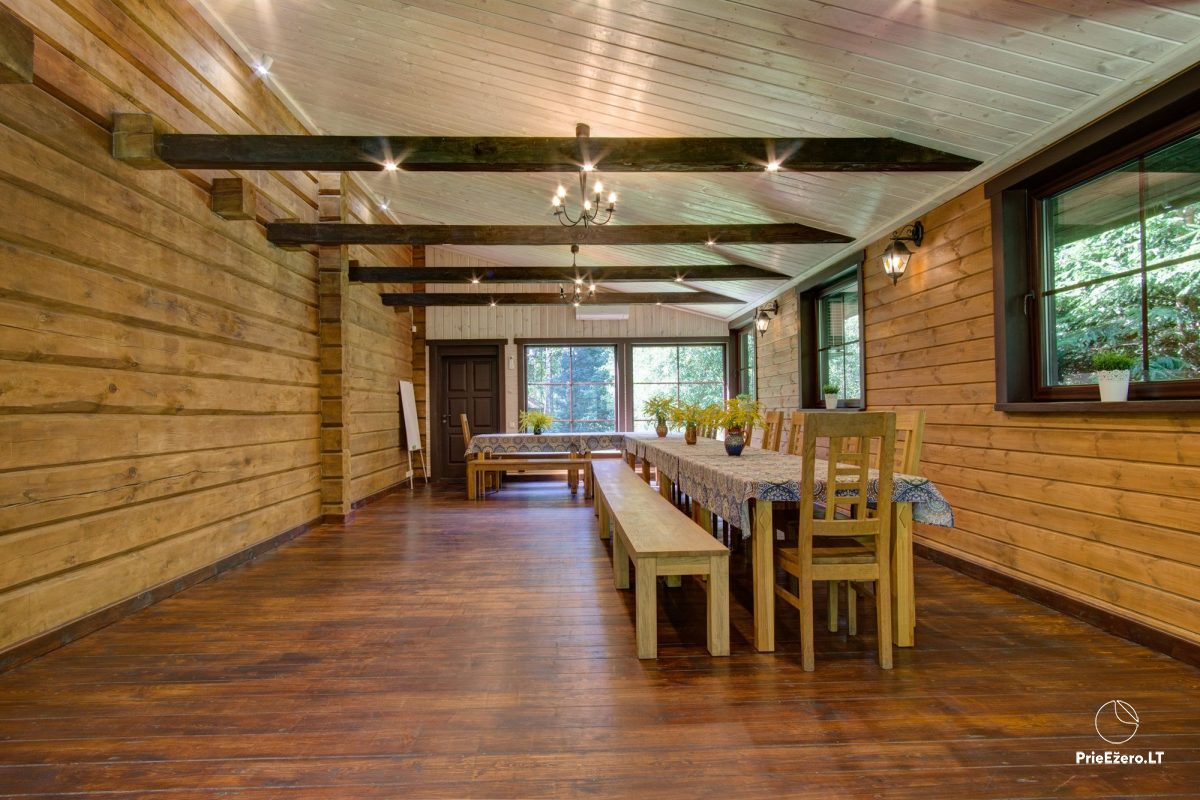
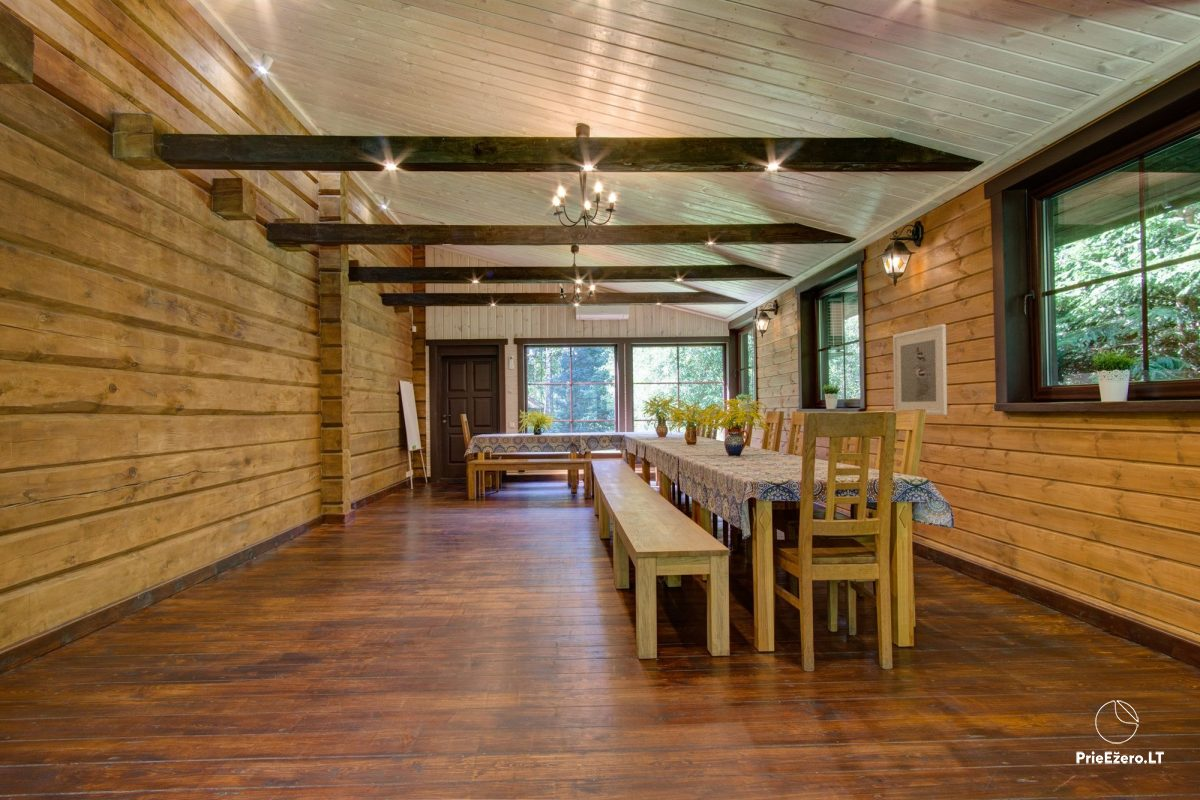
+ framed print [892,323,948,416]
